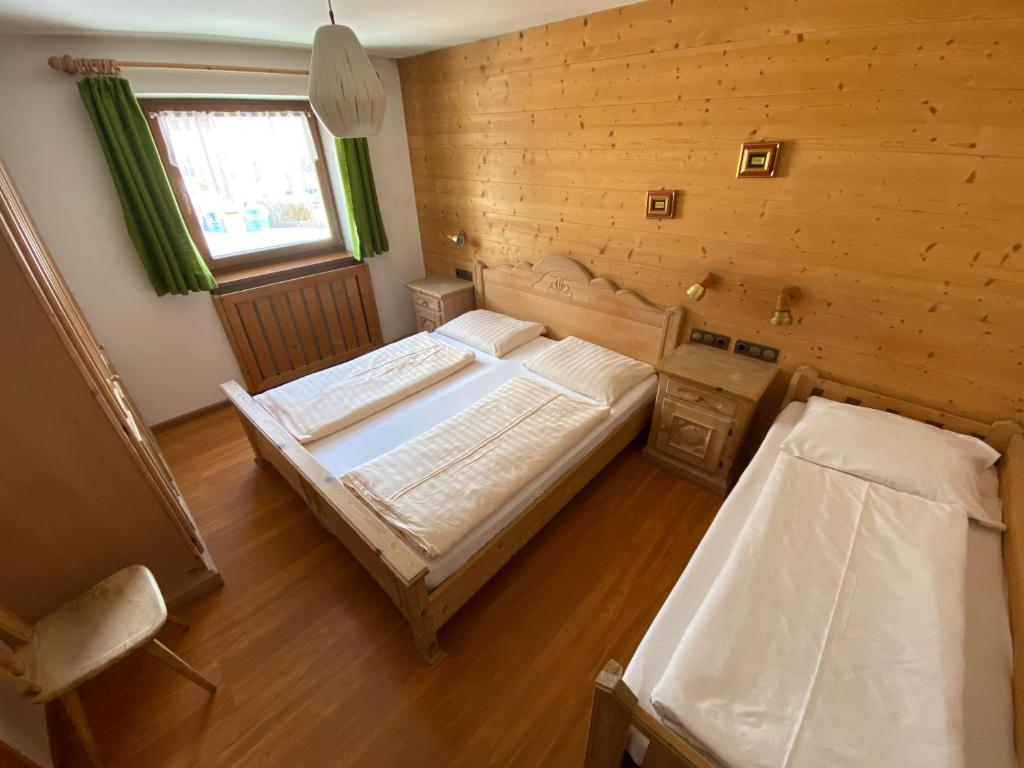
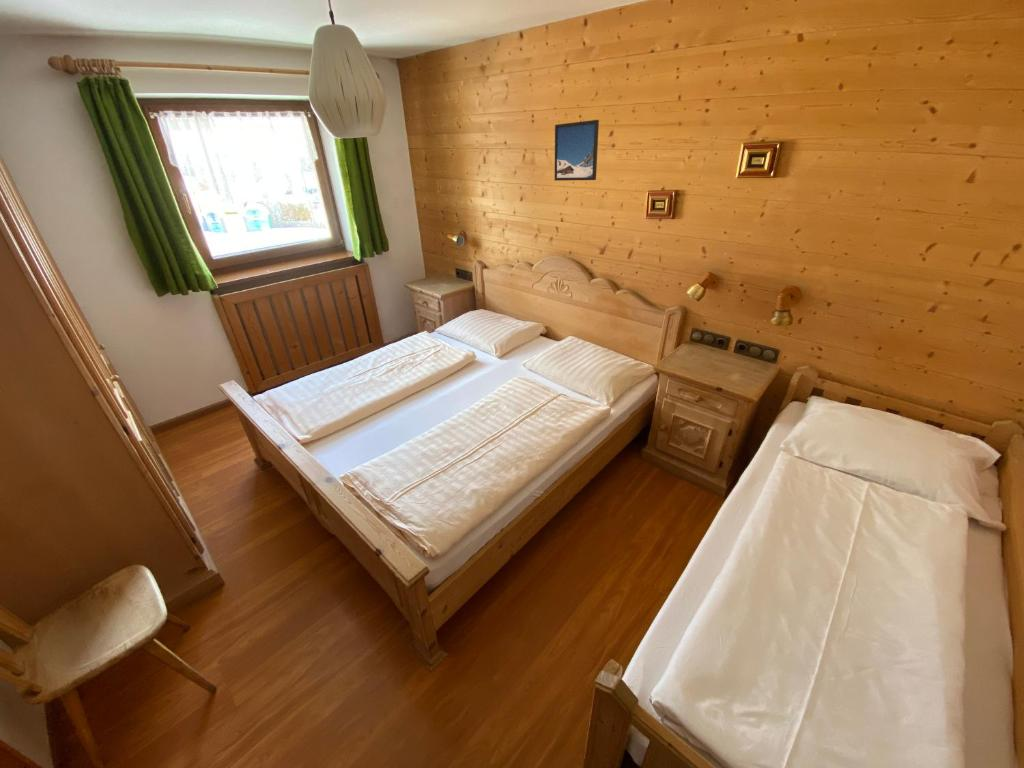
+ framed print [554,119,600,182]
